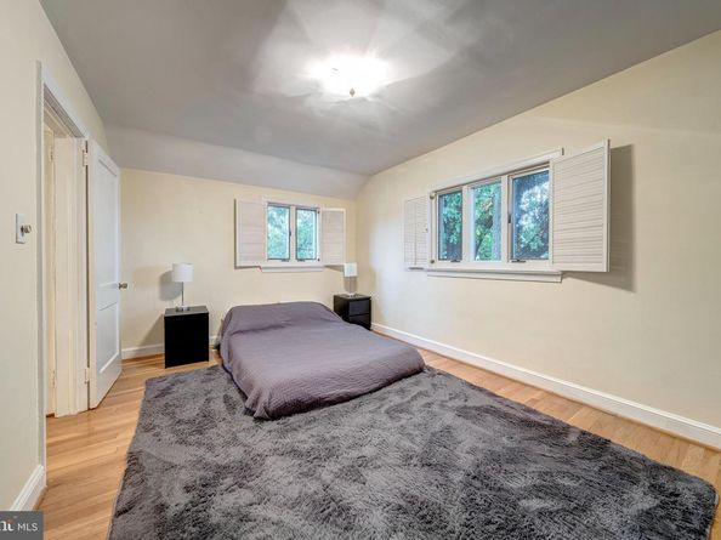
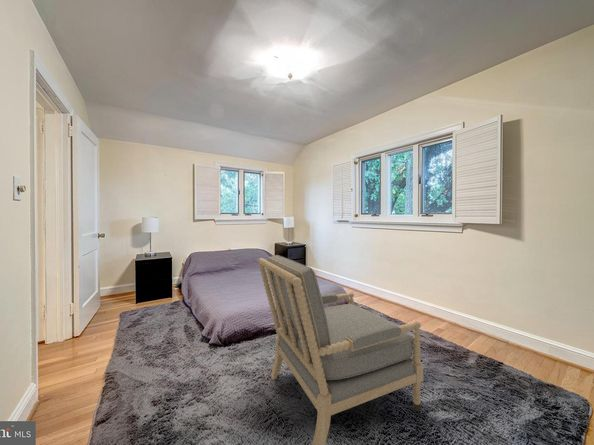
+ armchair [257,254,424,445]
